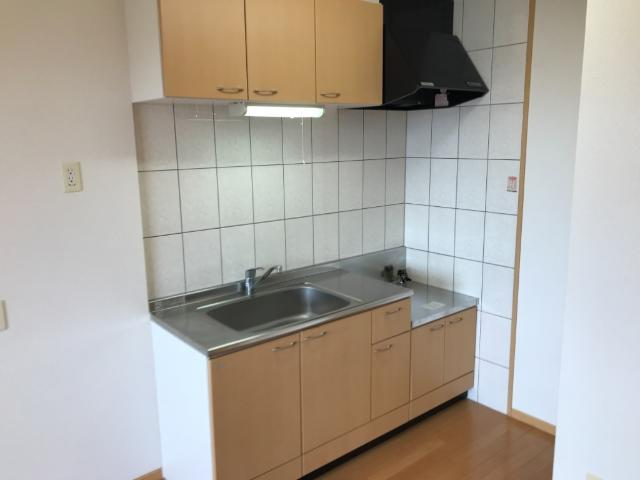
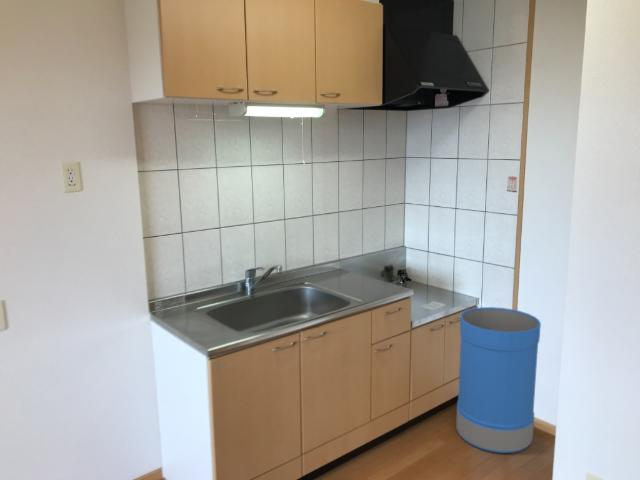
+ garbage can [455,306,542,454]
